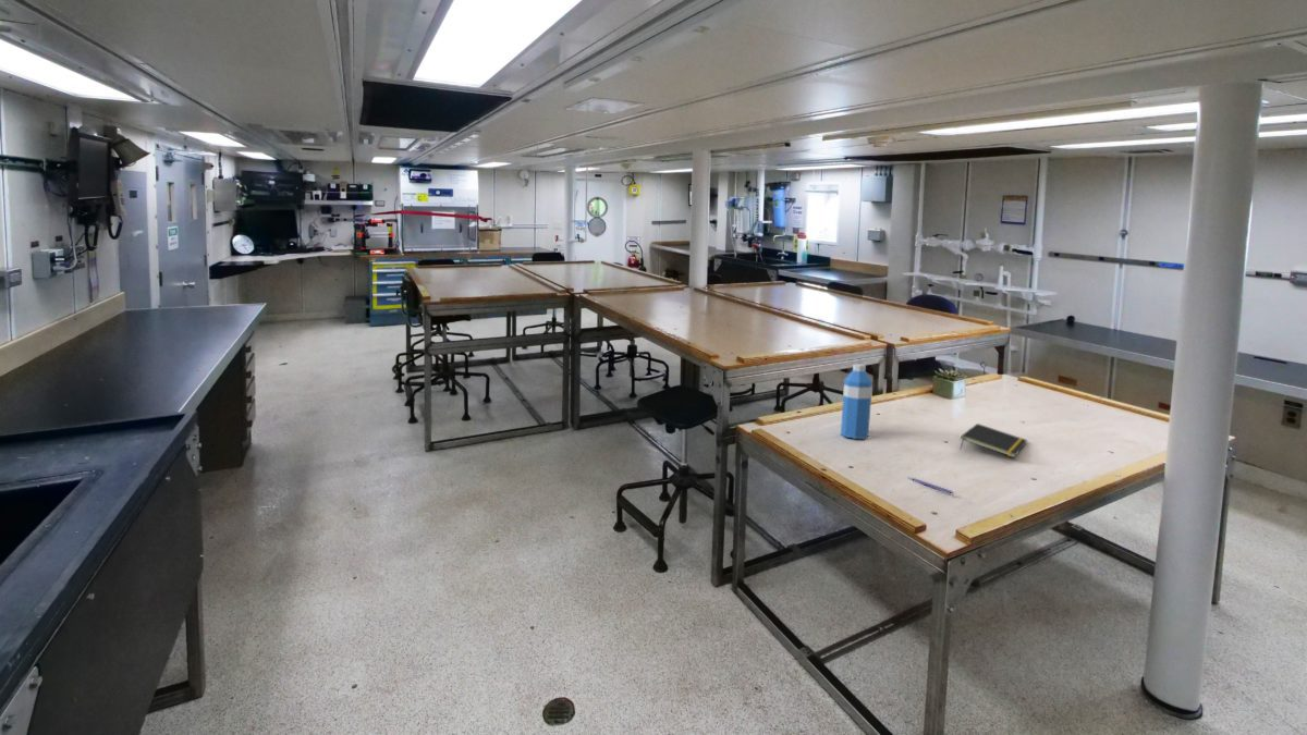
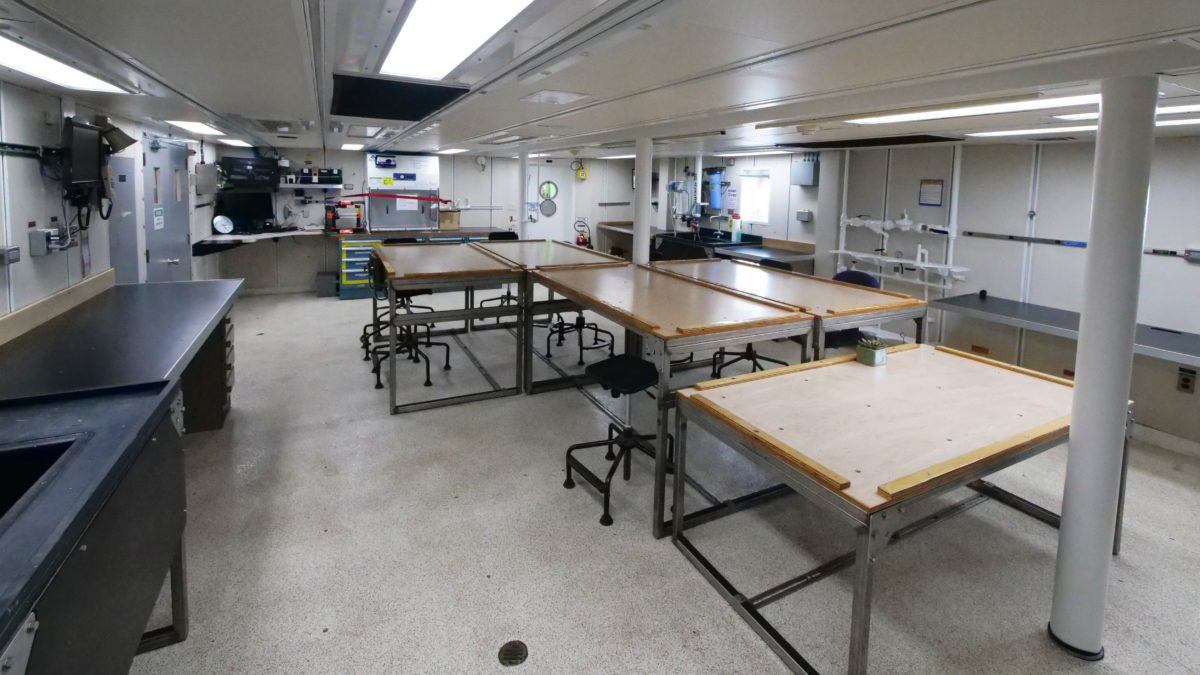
- water bottle [840,363,874,440]
- pen [907,476,954,495]
- notepad [960,422,1028,458]
